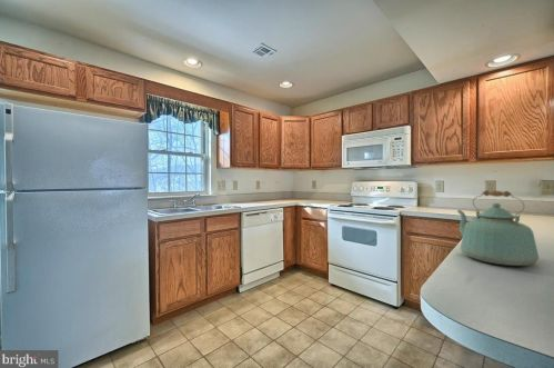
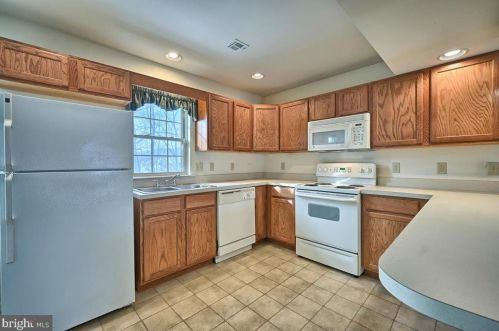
- kettle [456,189,540,267]
